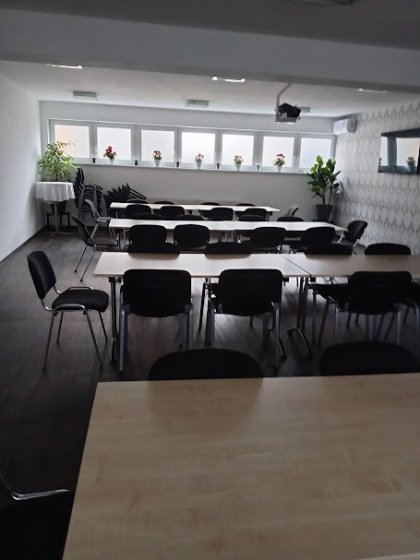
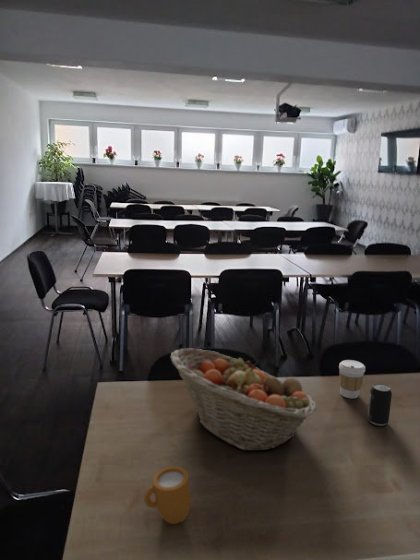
+ beverage can [366,382,393,427]
+ fruit basket [170,347,318,452]
+ mug [143,465,192,525]
+ coffee cup [338,359,366,399]
